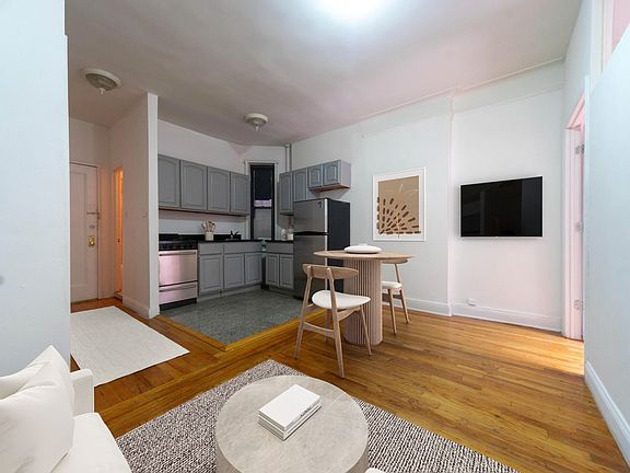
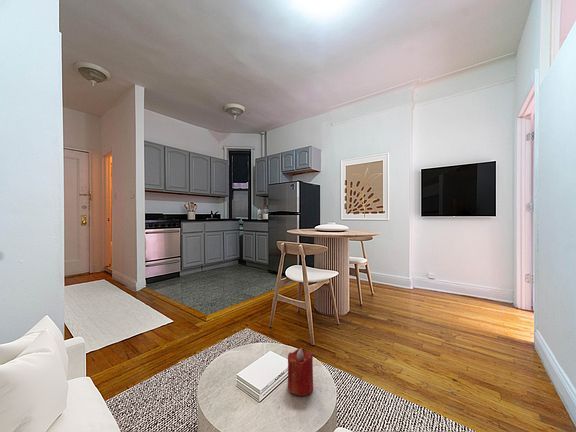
+ candle [287,347,314,397]
